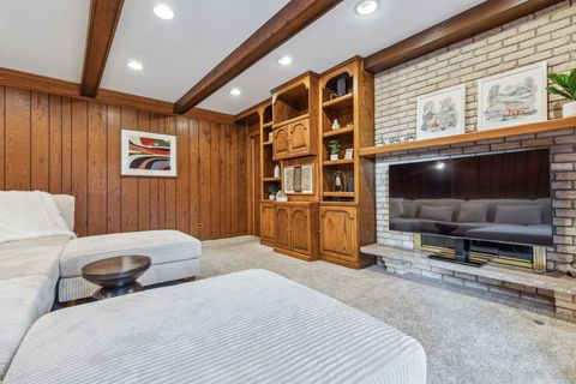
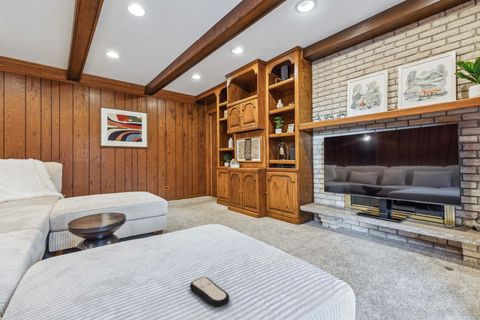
+ remote control [189,276,230,308]
